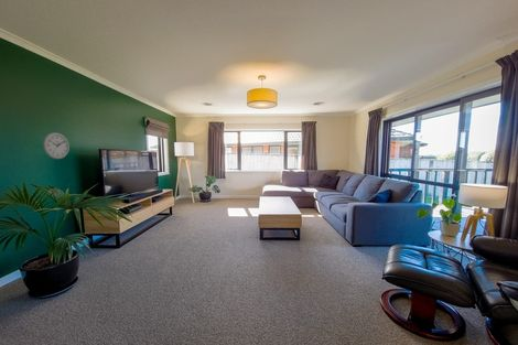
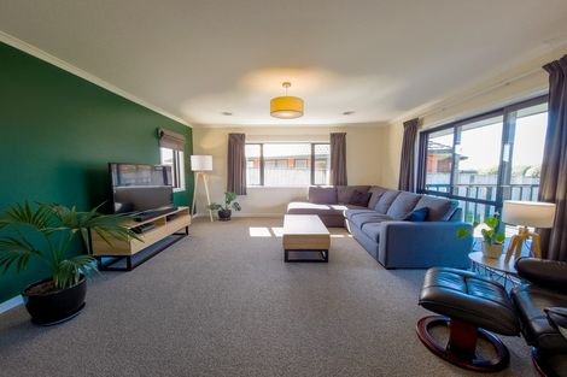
- wall clock [42,131,71,160]
